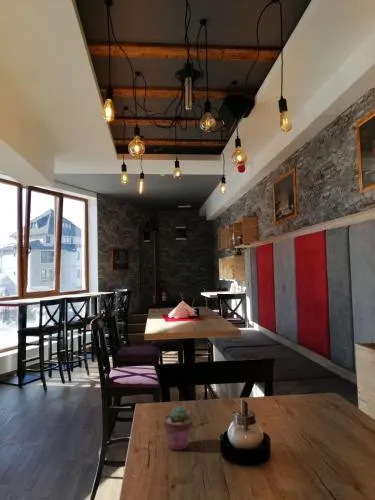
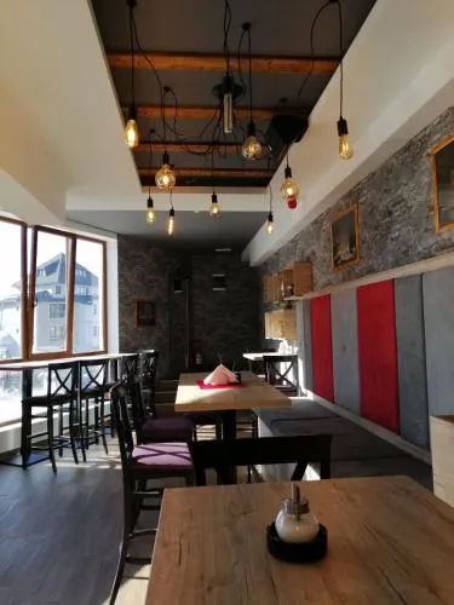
- potted succulent [163,405,194,451]
